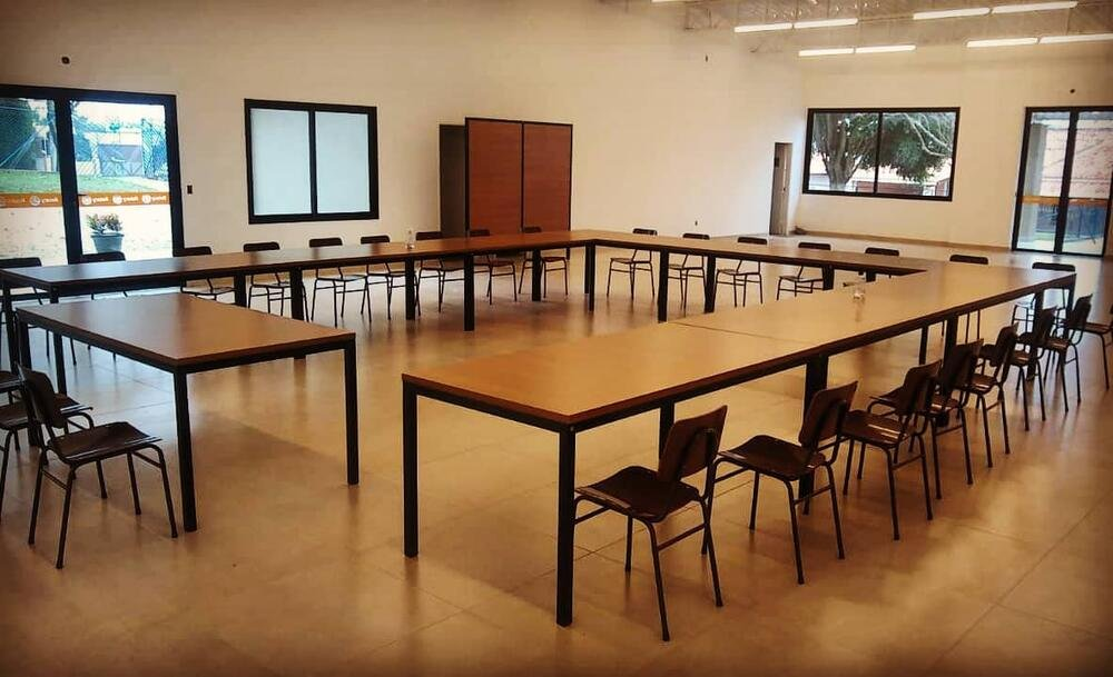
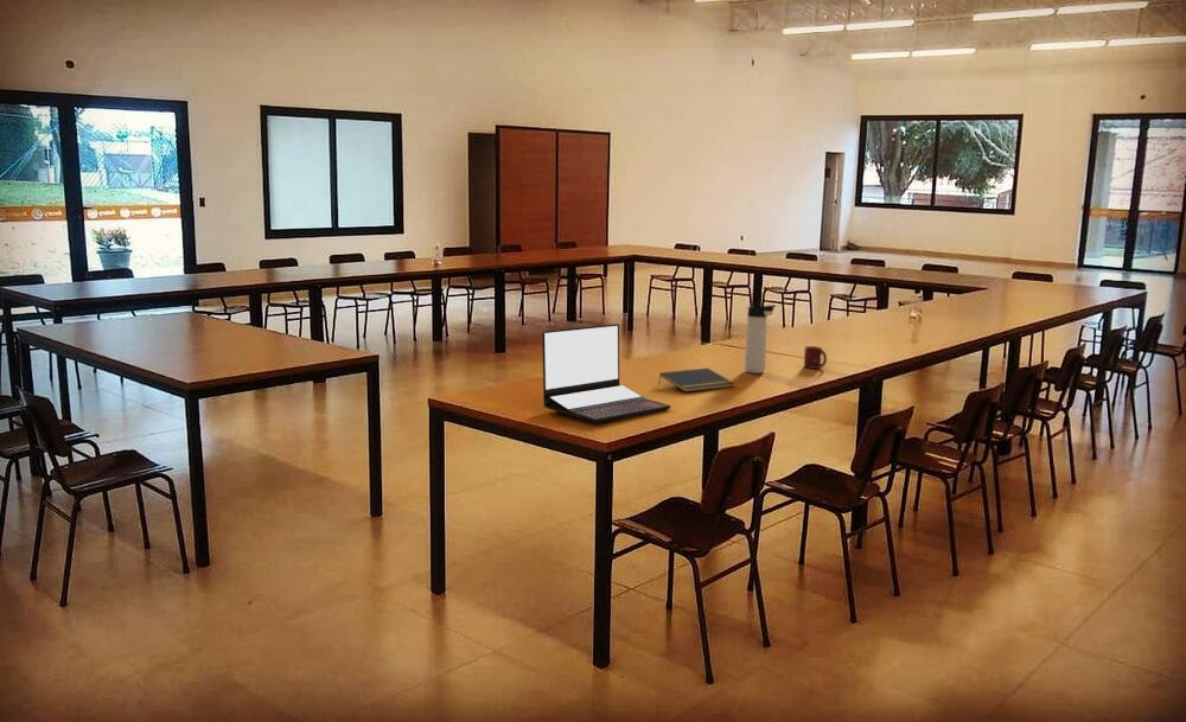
+ notepad [657,368,735,394]
+ cup [803,345,828,370]
+ laptop [541,322,671,424]
+ thermos bottle [744,302,777,375]
